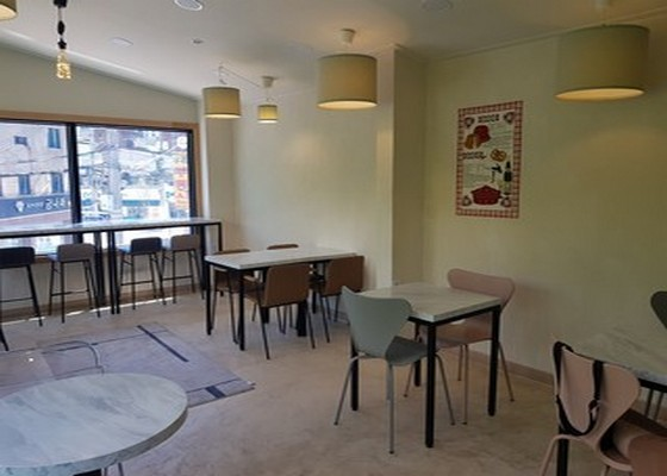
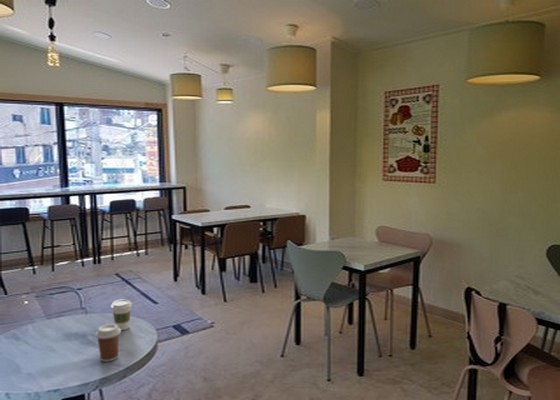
+ coffee cup [110,299,133,331]
+ coffee cup [94,323,122,363]
